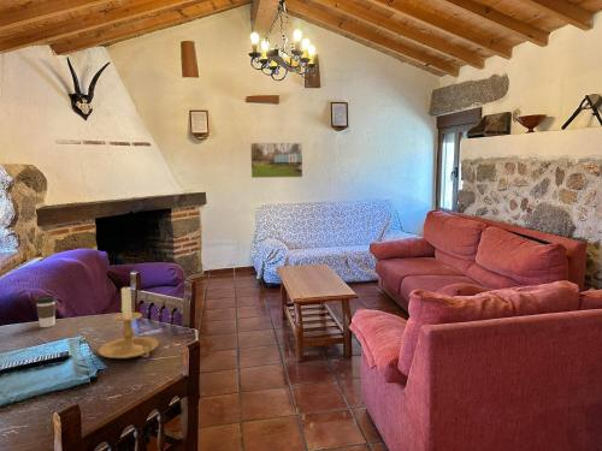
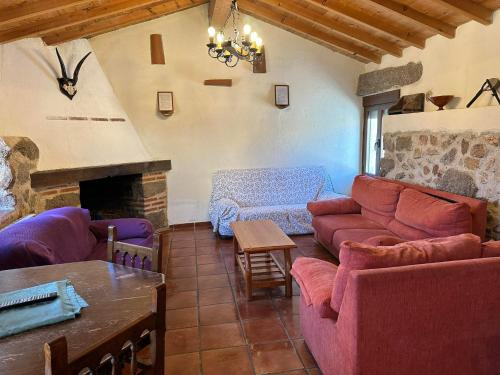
- candle holder [98,284,160,360]
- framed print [249,142,303,179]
- coffee cup [35,295,57,328]
